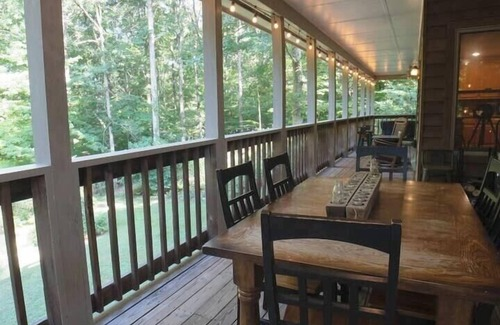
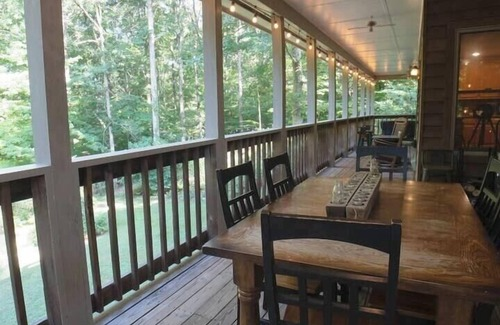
+ ceiling fan [347,15,397,33]
